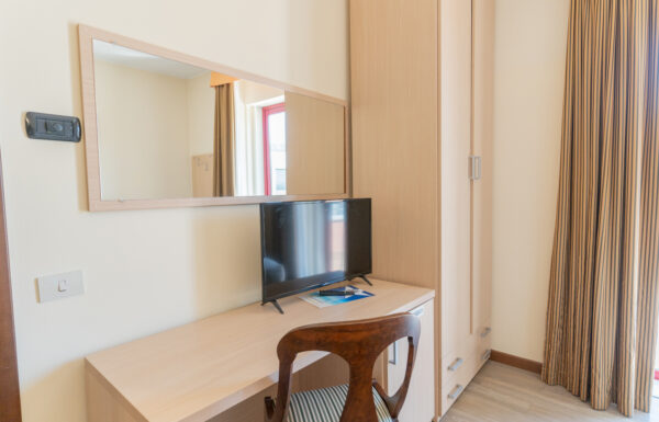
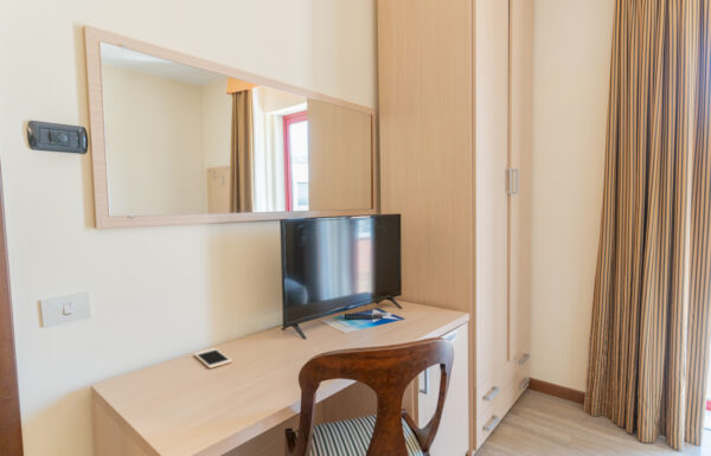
+ cell phone [193,347,233,370]
